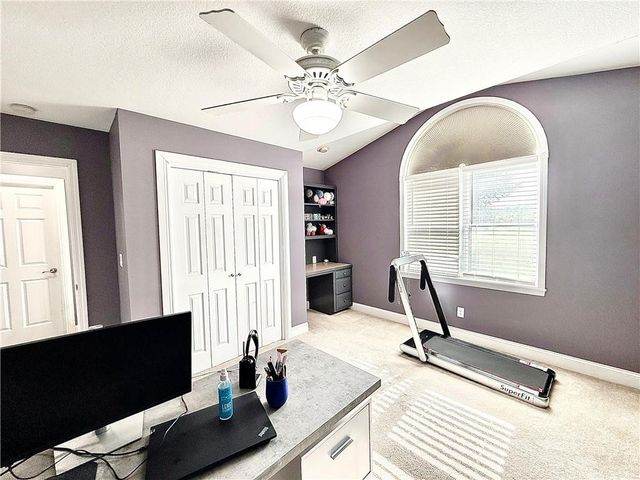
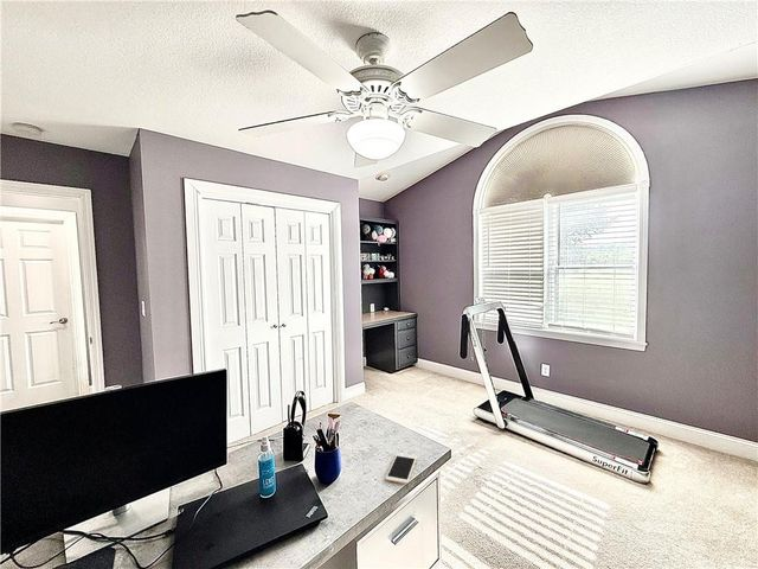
+ cell phone [384,452,418,485]
